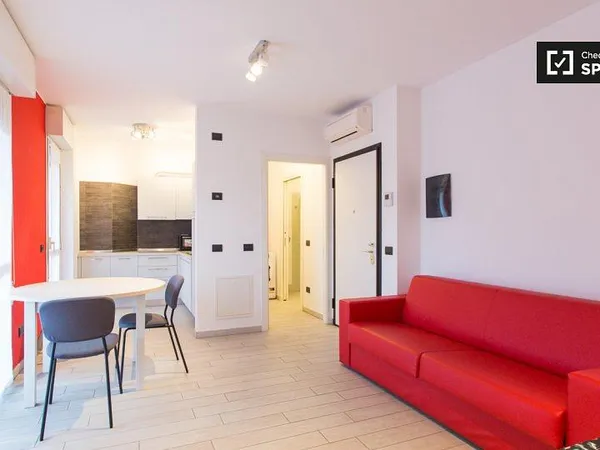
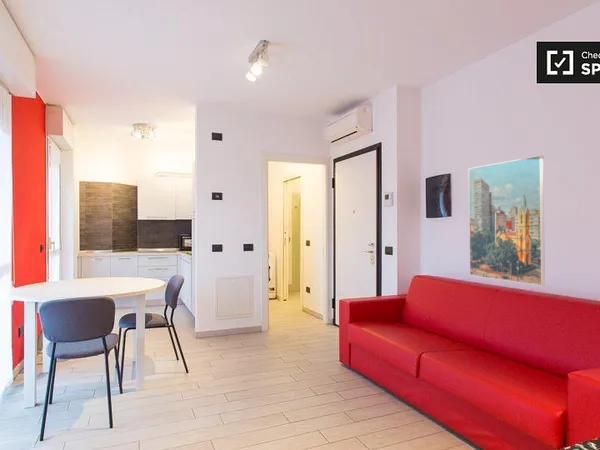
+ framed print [468,154,546,287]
